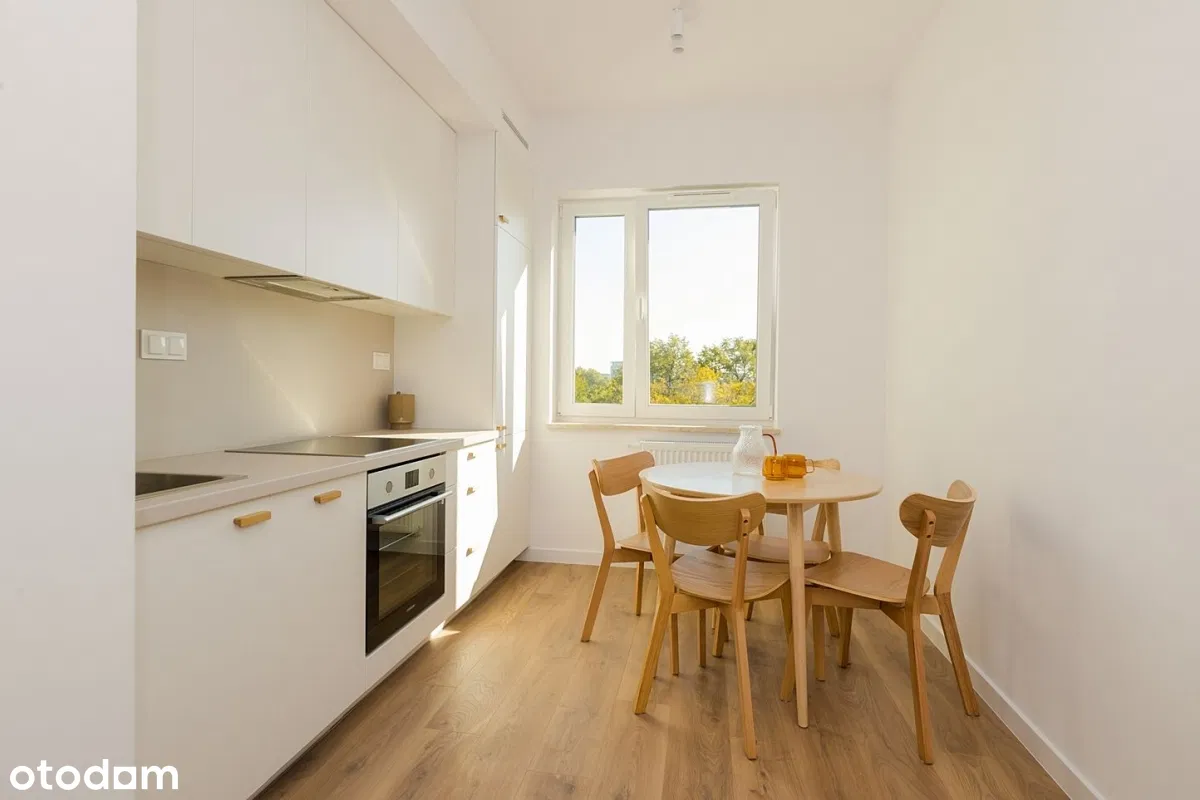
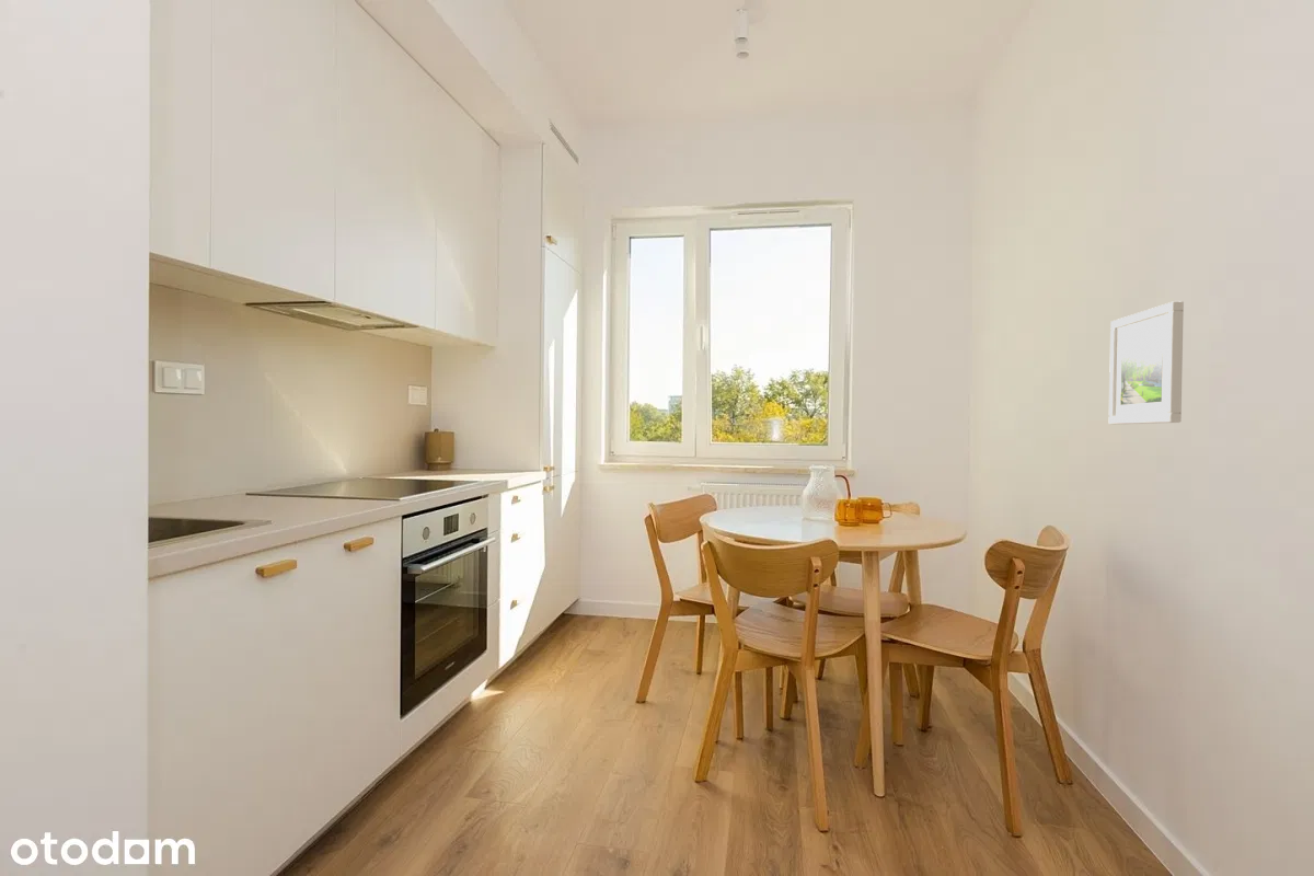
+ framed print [1108,300,1185,425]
